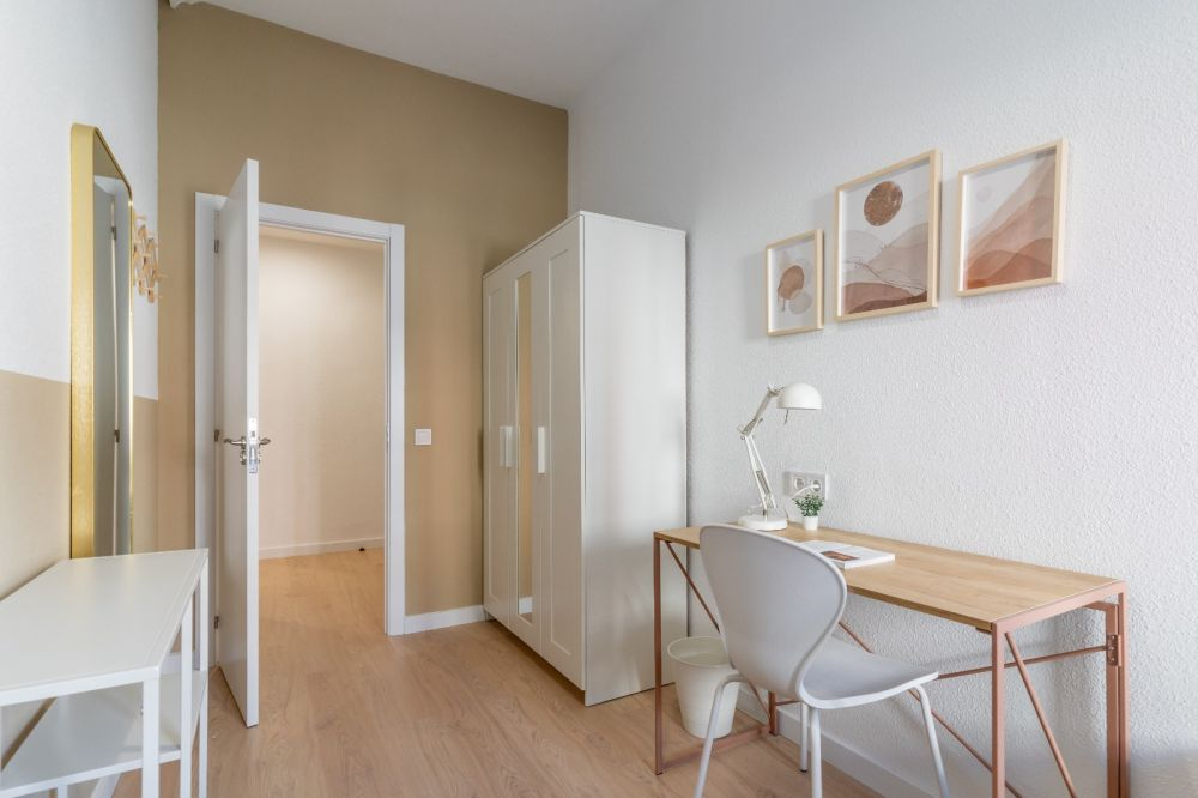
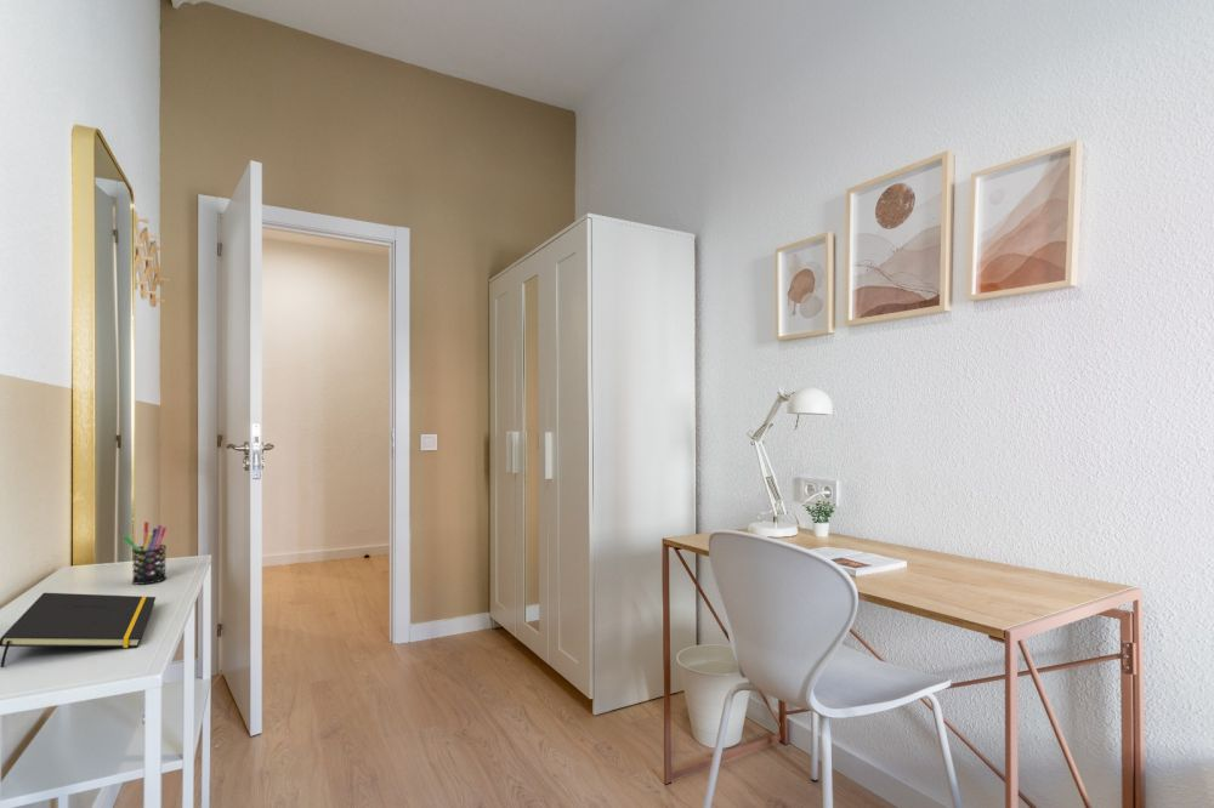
+ pen holder [123,520,168,586]
+ notepad [0,592,157,668]
